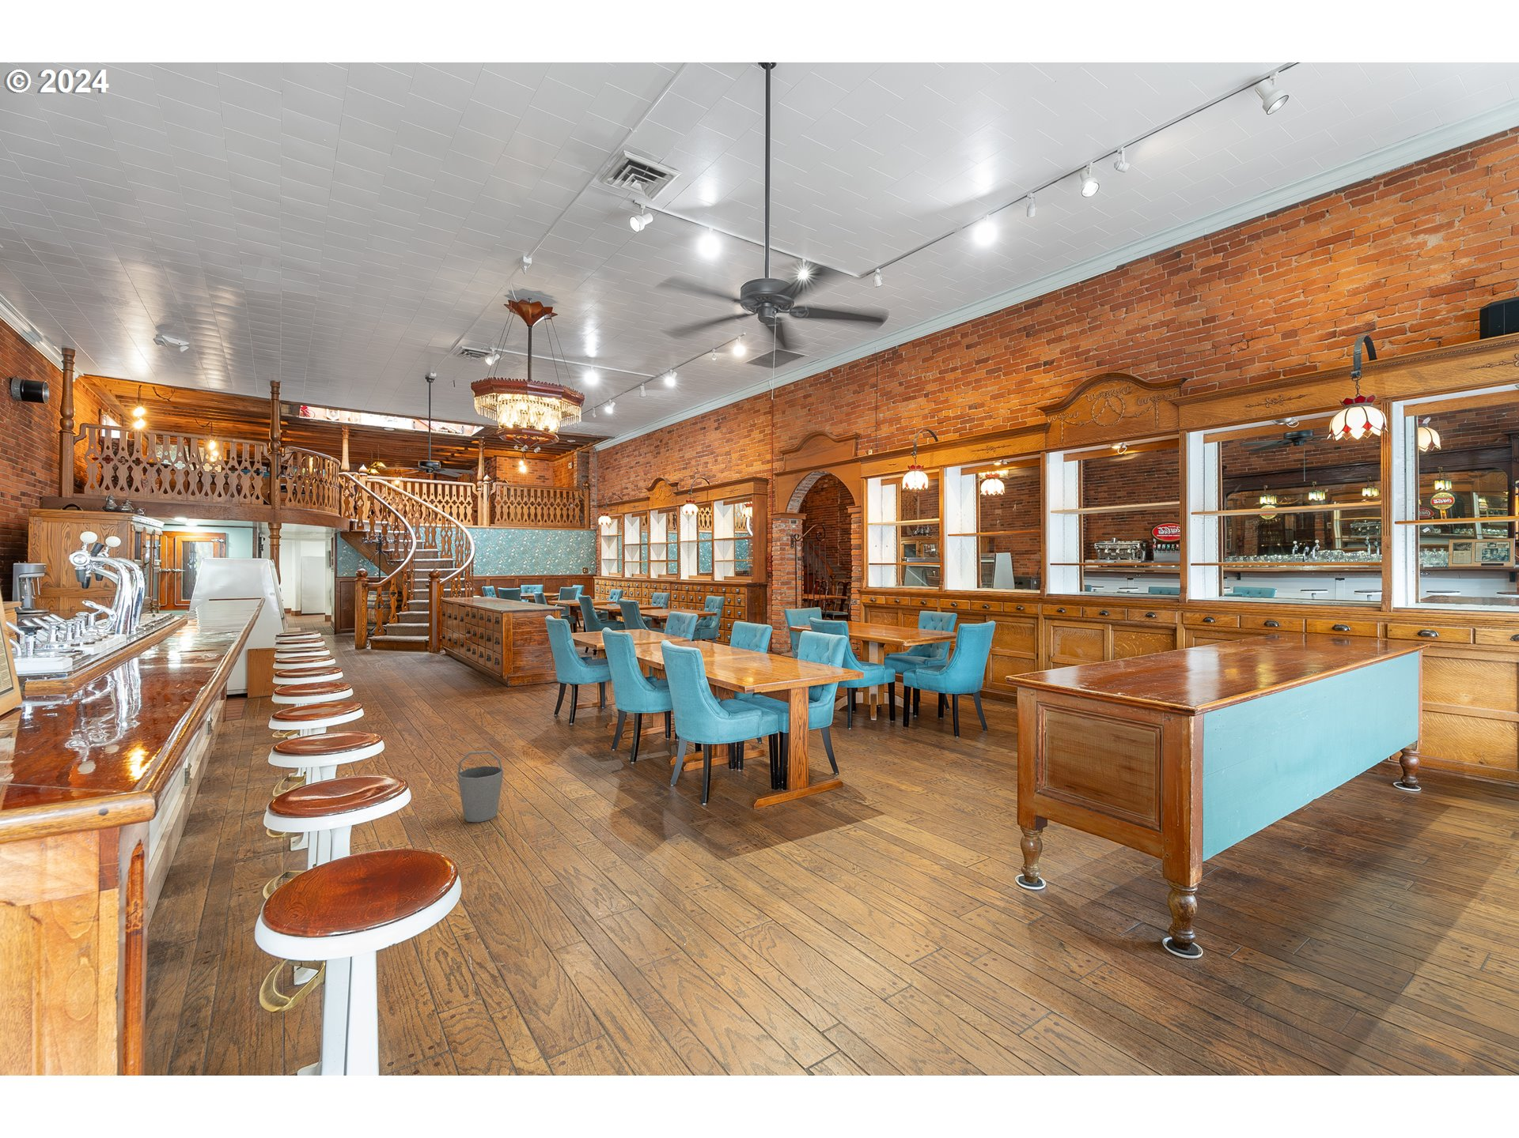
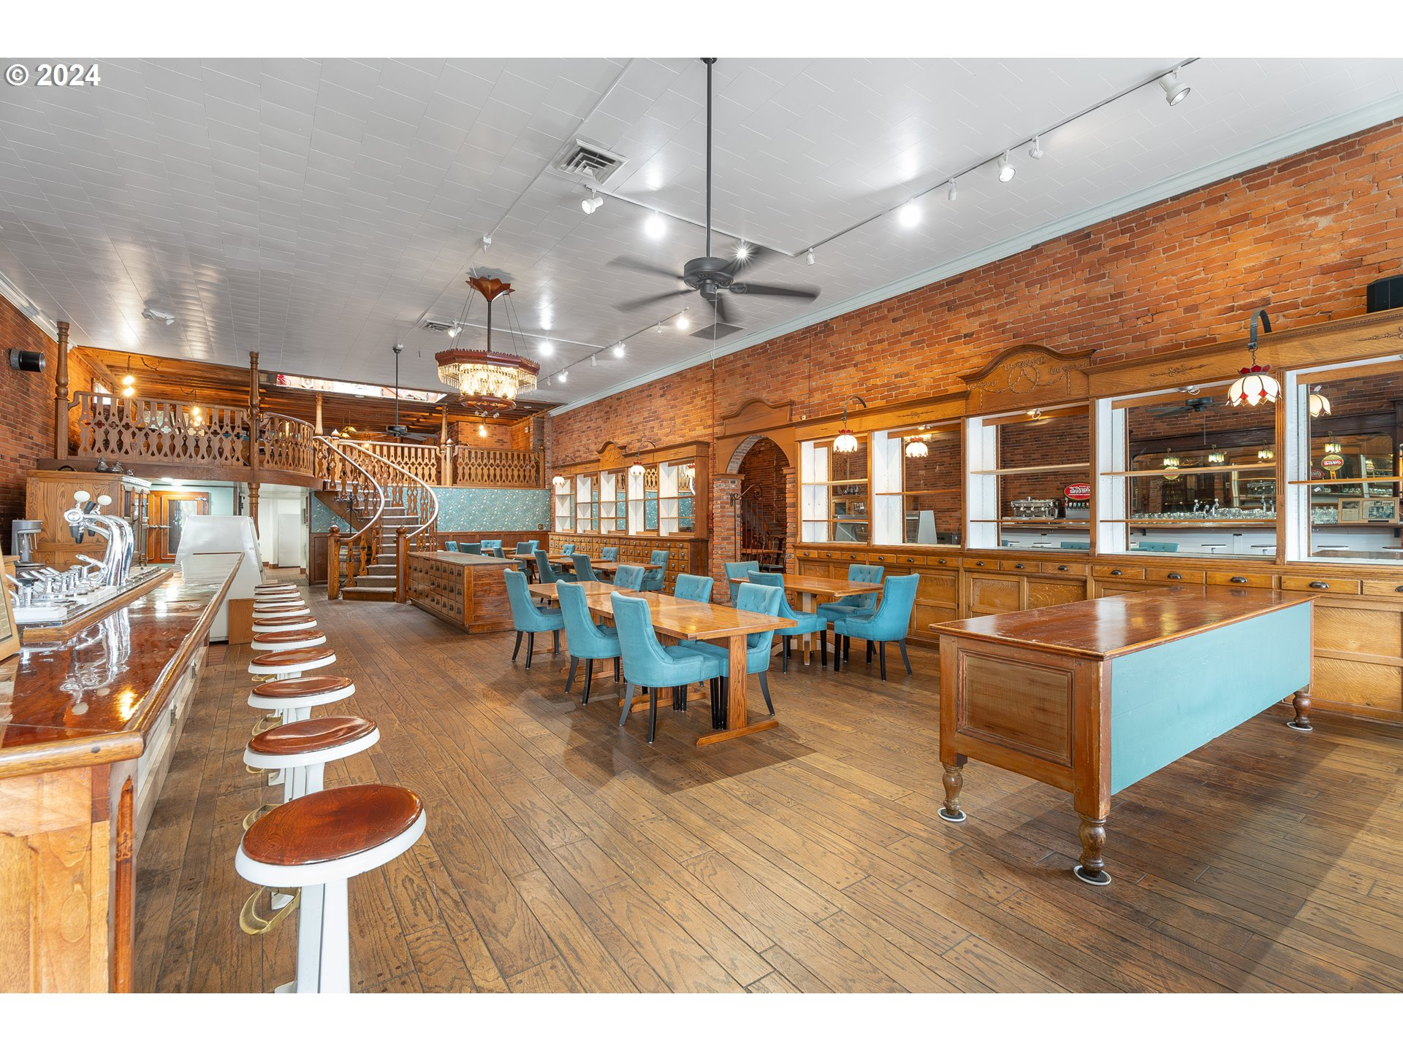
- bucket [457,750,504,822]
